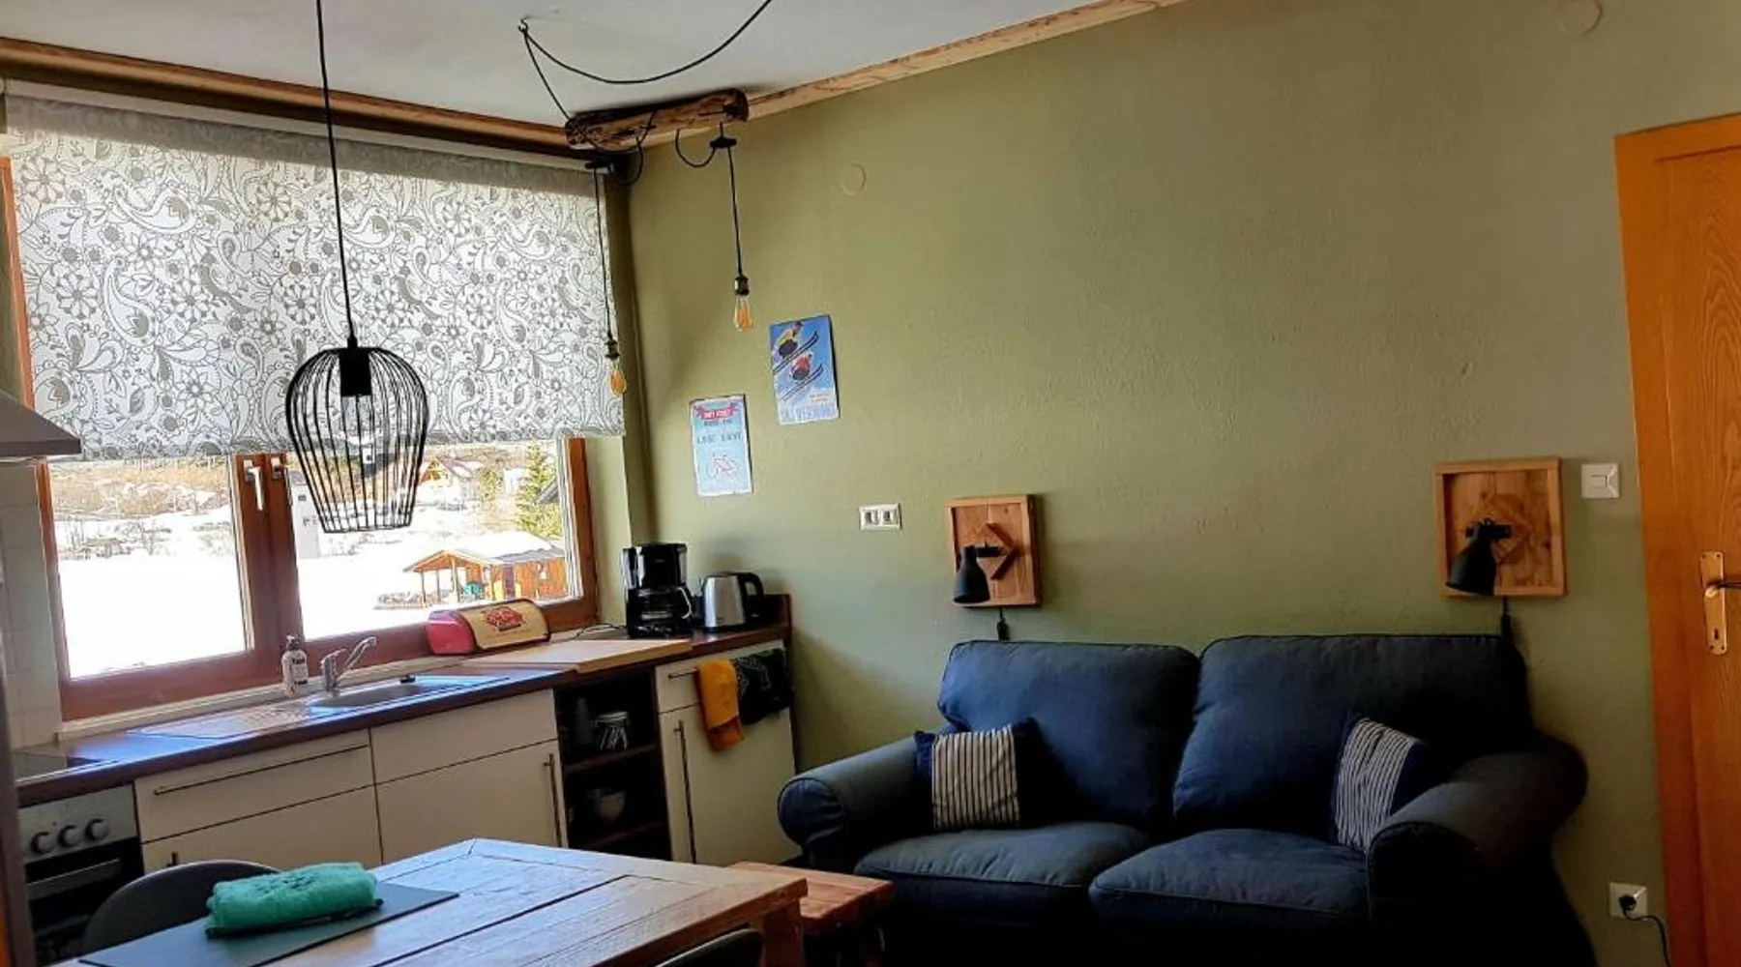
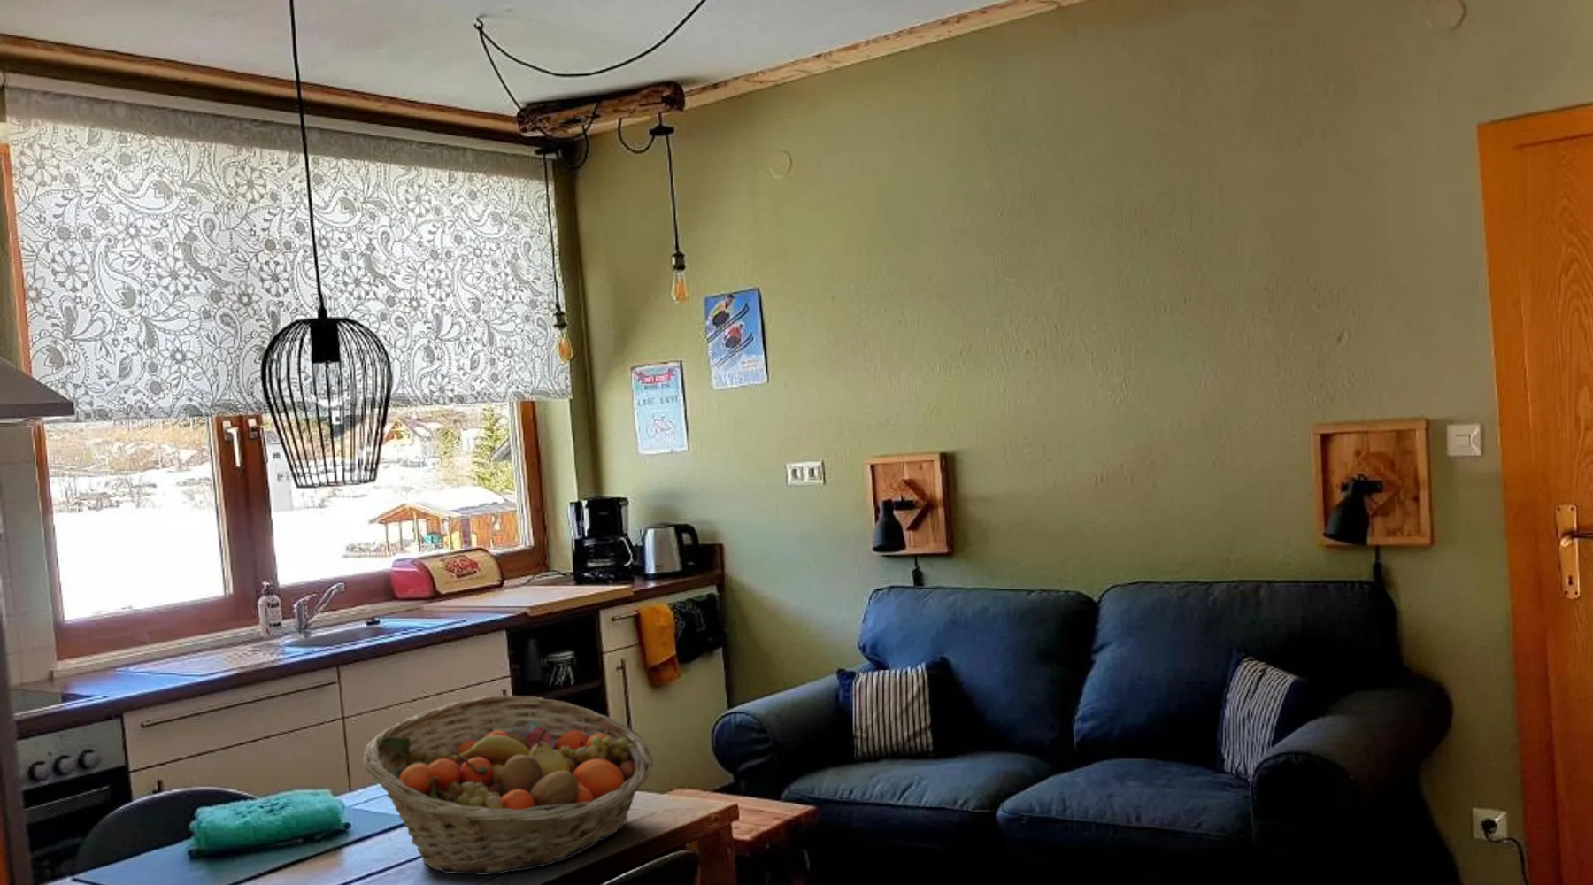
+ fruit basket [362,694,654,876]
